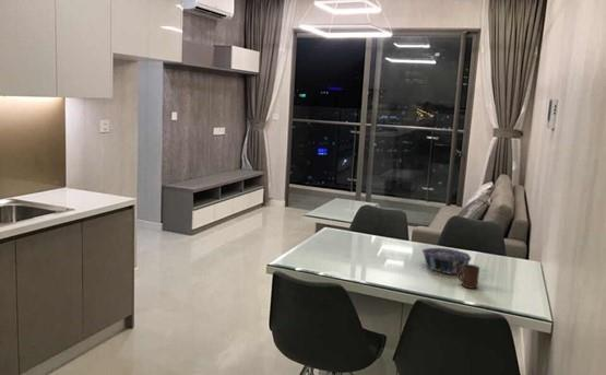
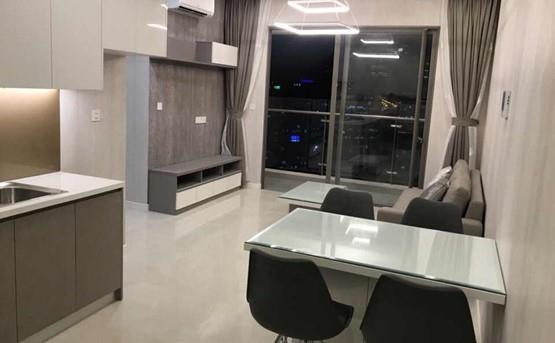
- cup [455,263,480,290]
- decorative bowl [421,247,473,276]
